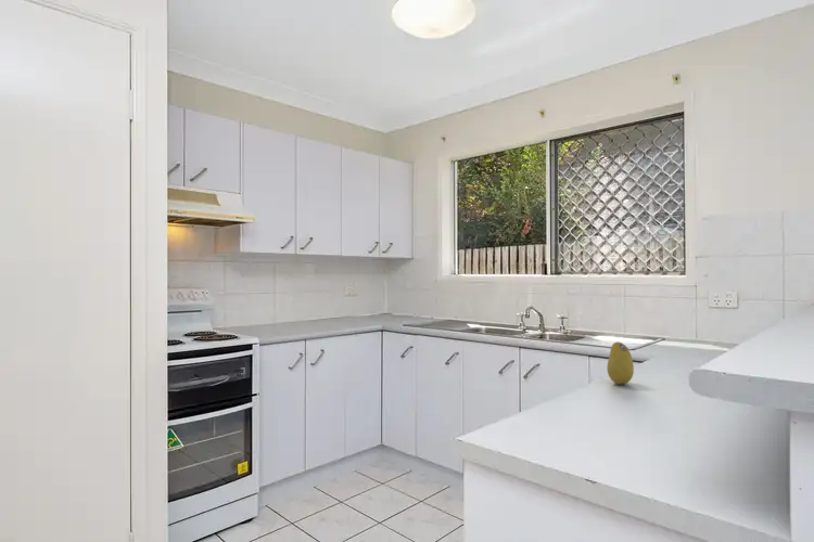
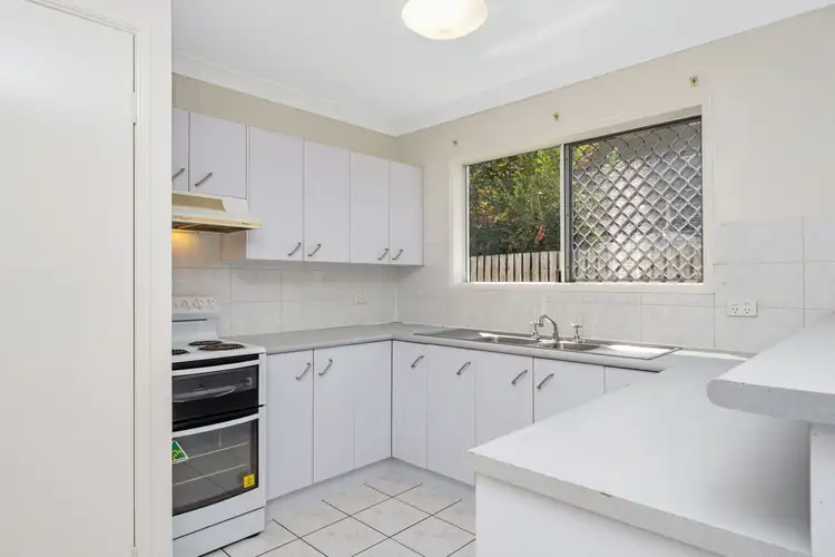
- fruit [606,340,635,386]
